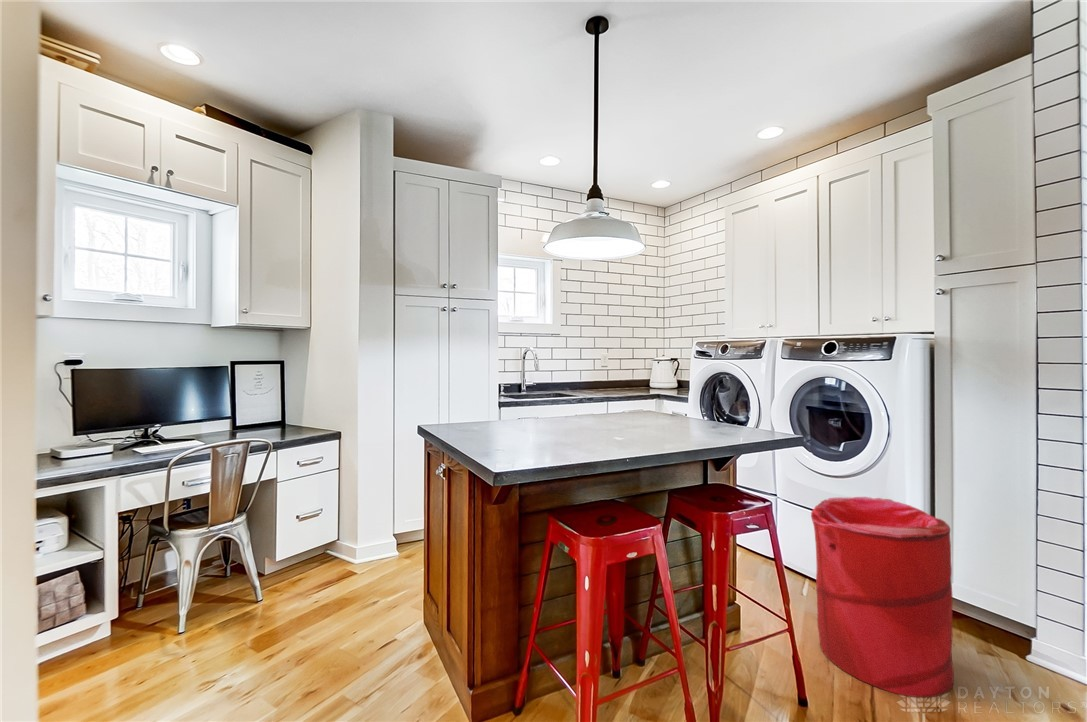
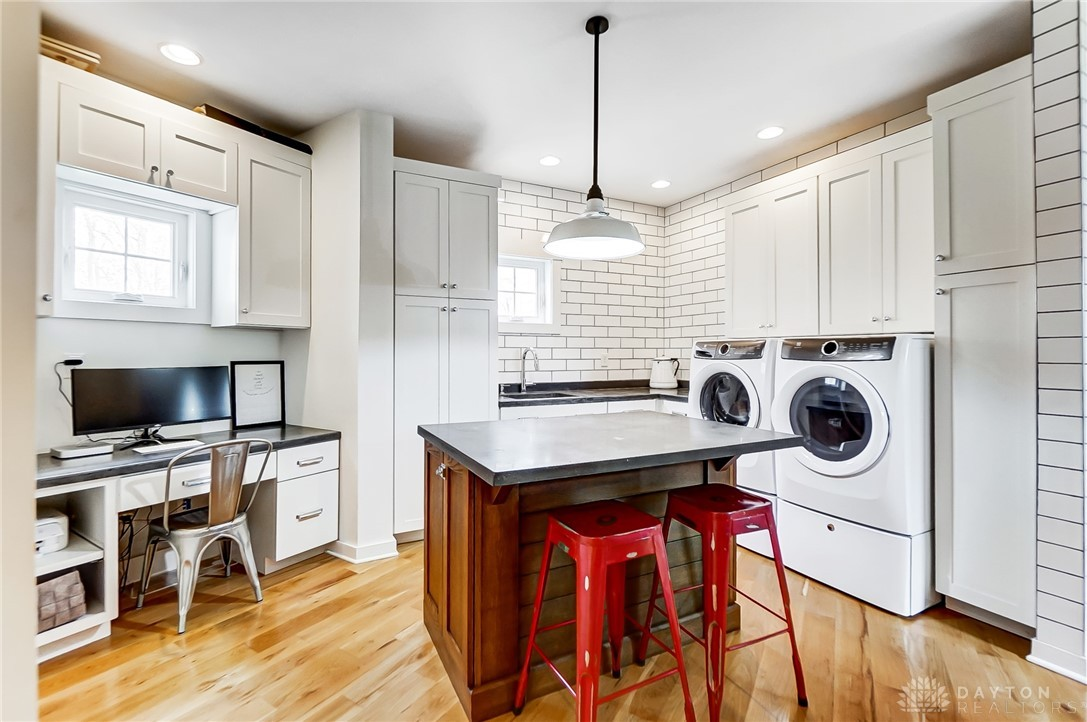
- laundry hamper [810,496,955,699]
